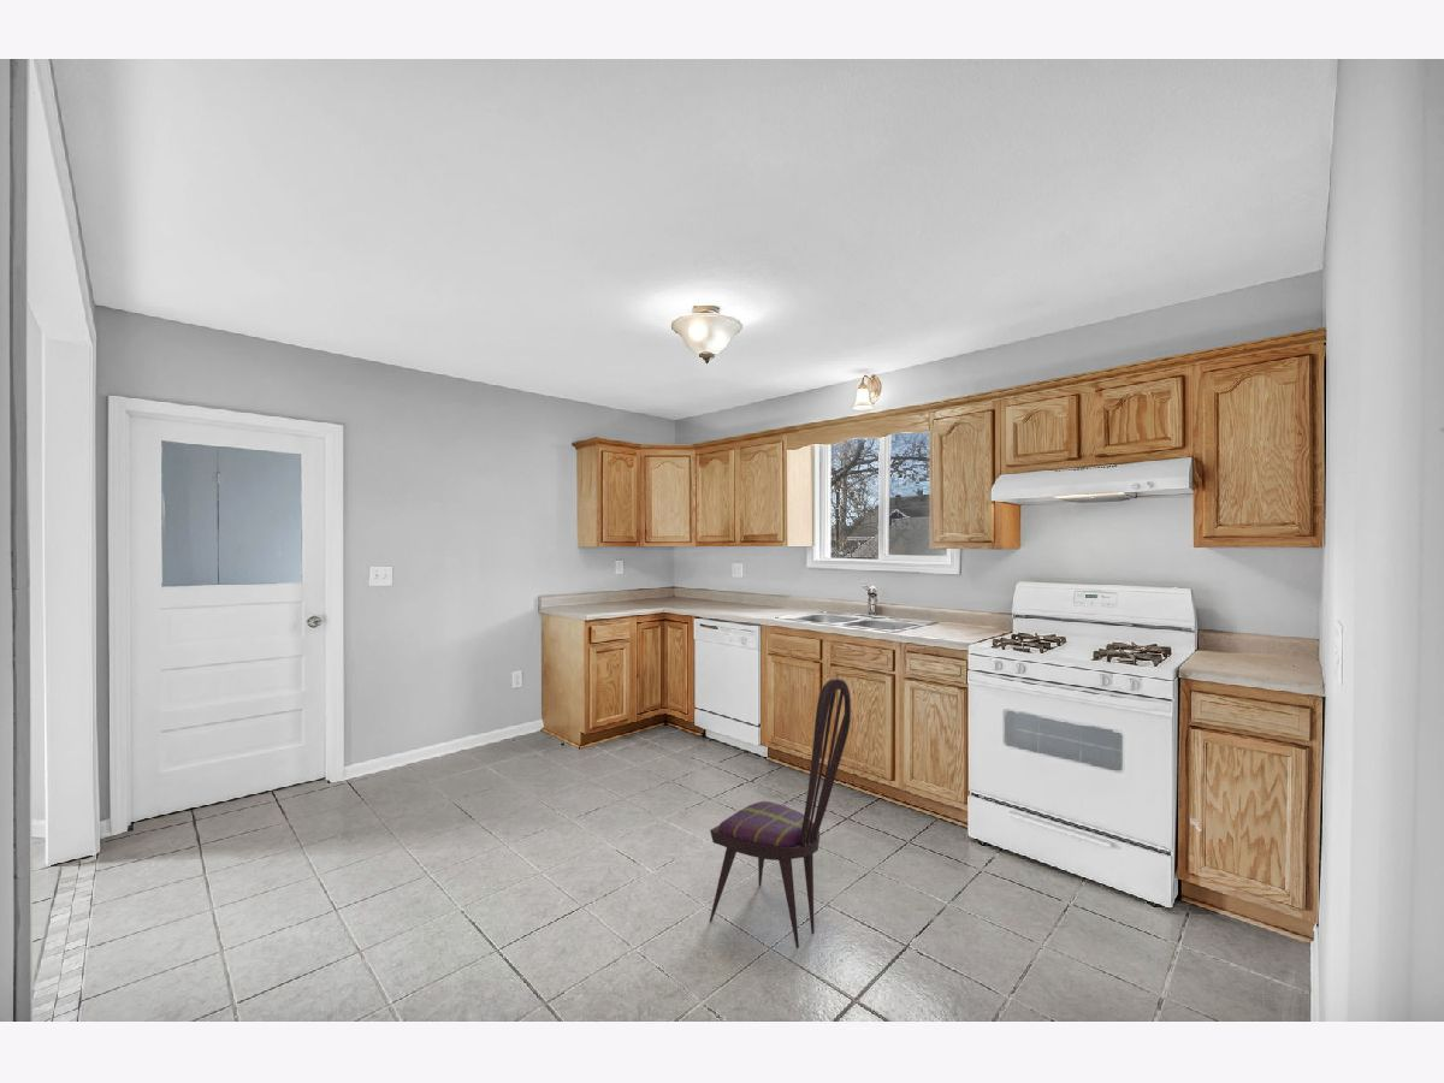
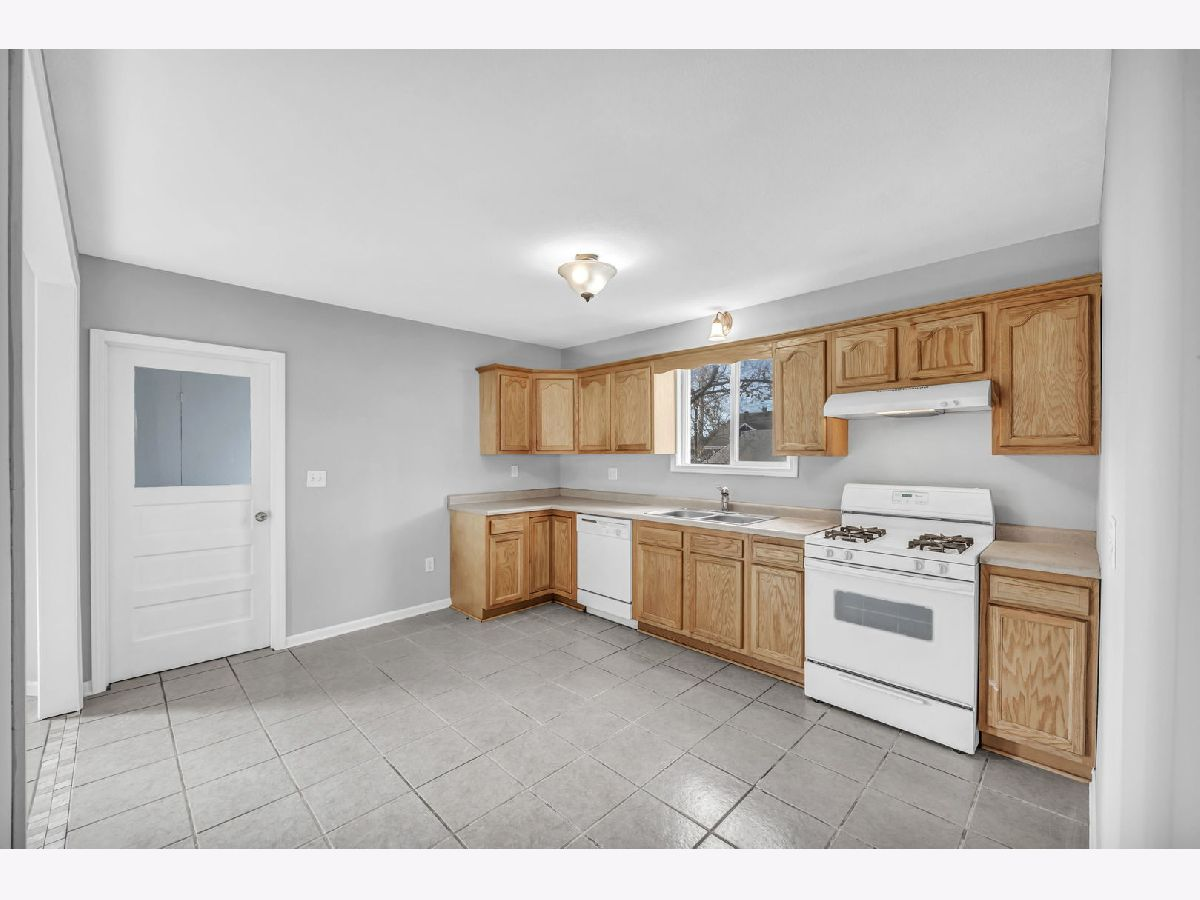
- dining chair [709,677,852,949]
